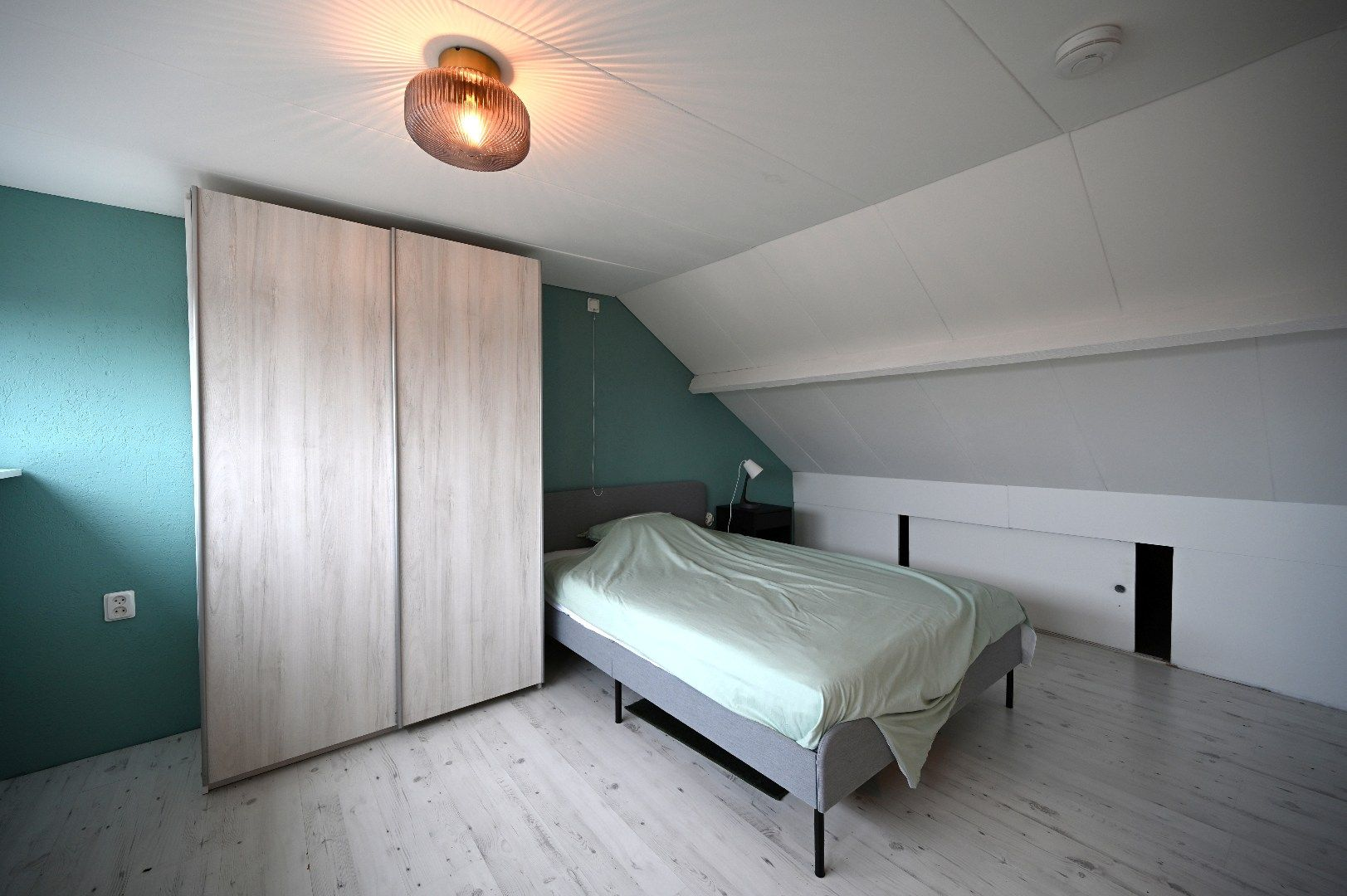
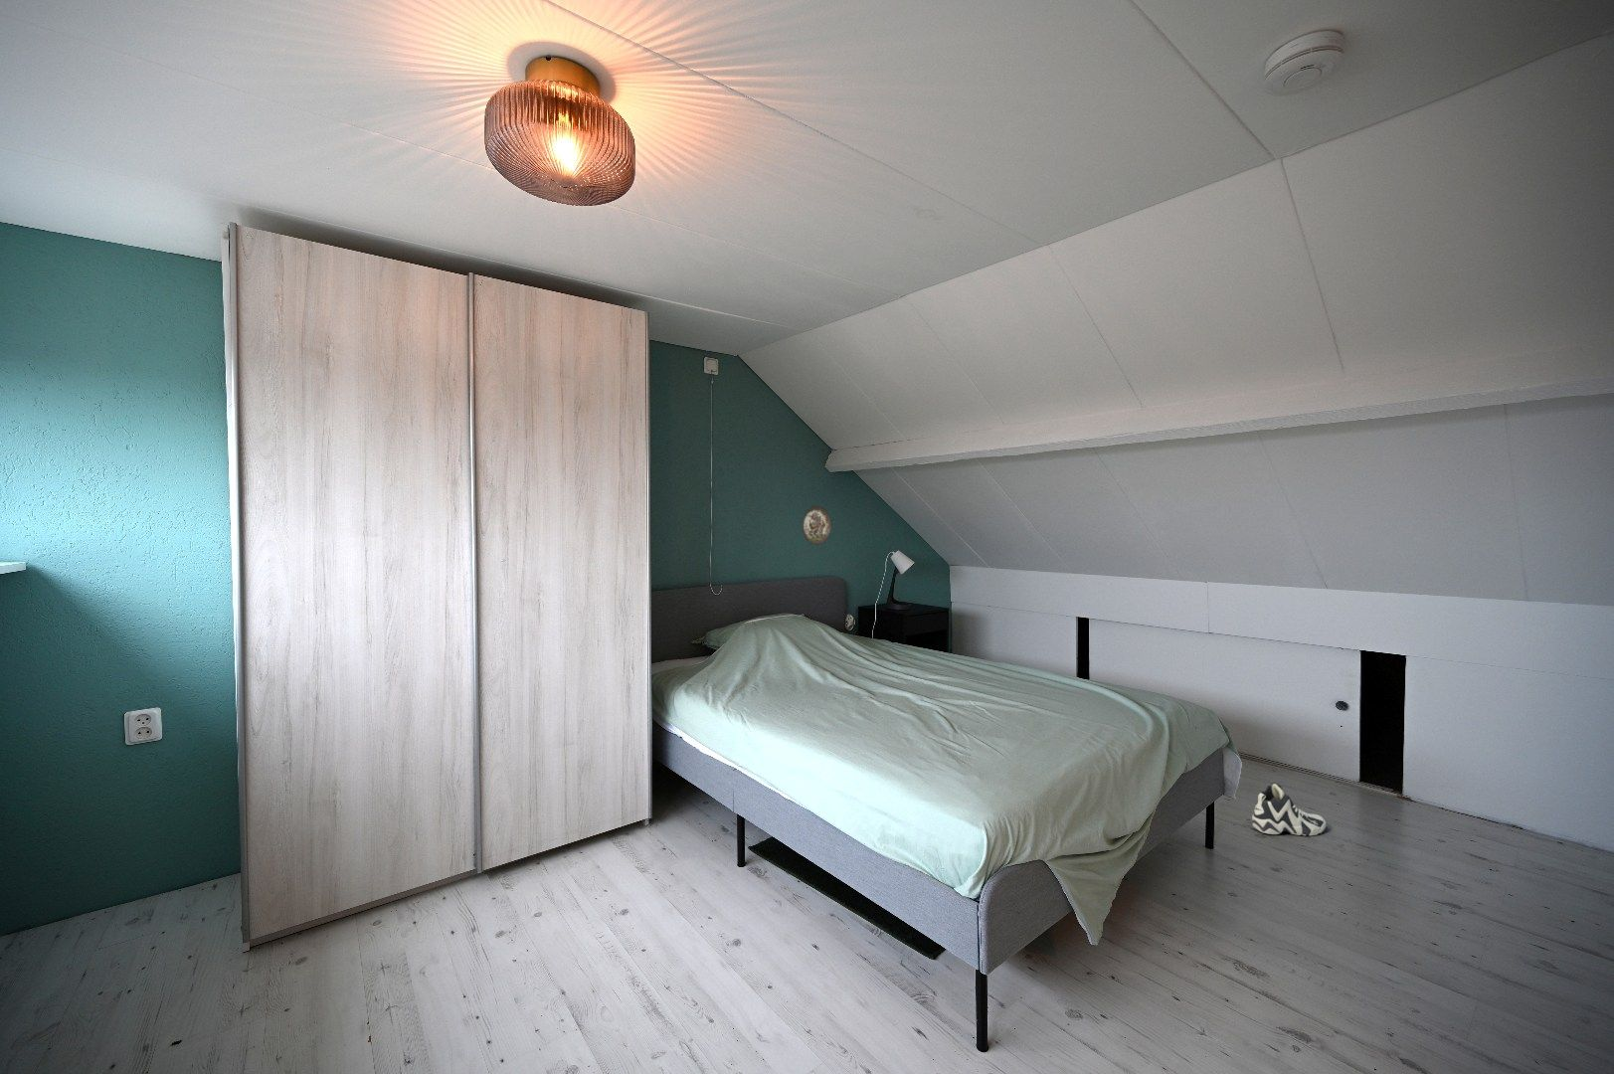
+ decorative plate [802,505,833,545]
+ sneaker [1251,783,1326,837]
